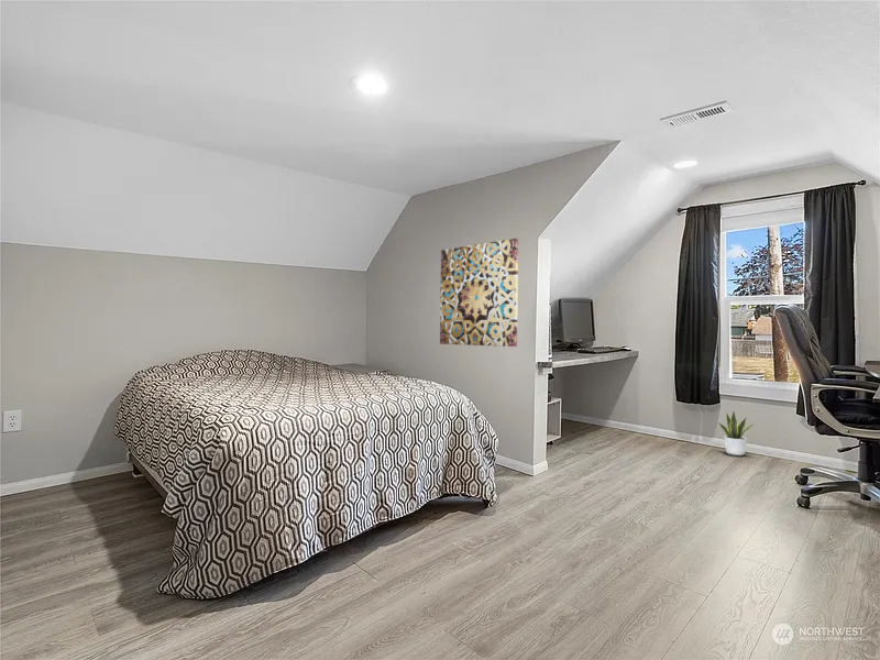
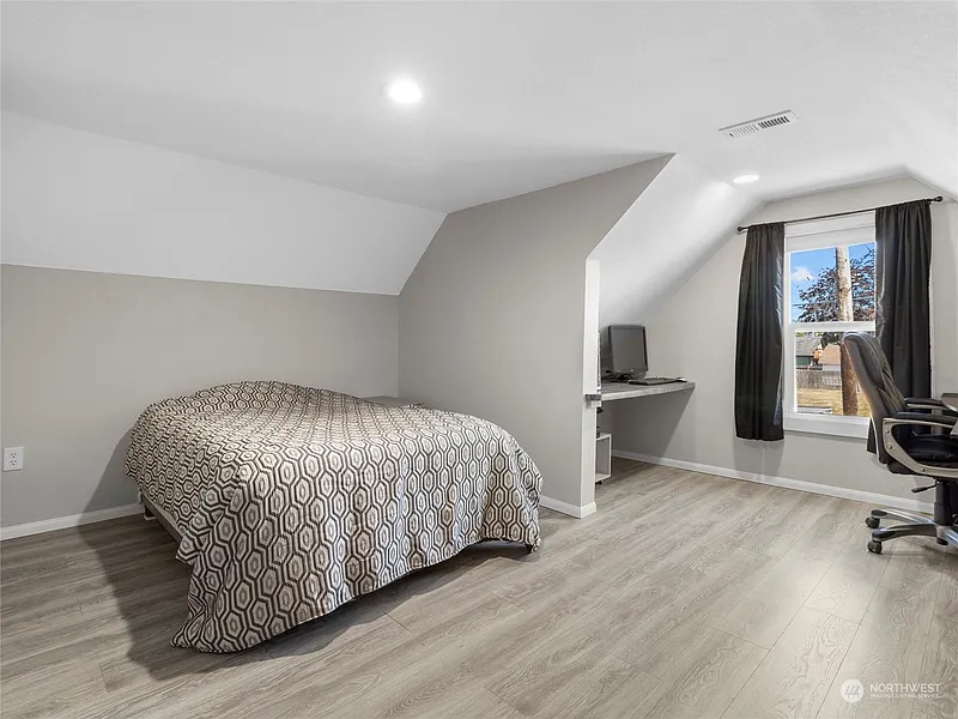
- potted plant [718,410,755,457]
- wall art [439,237,519,348]
